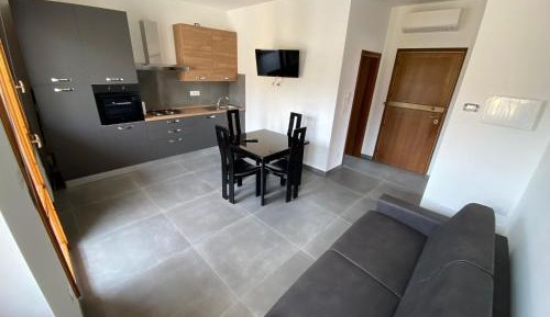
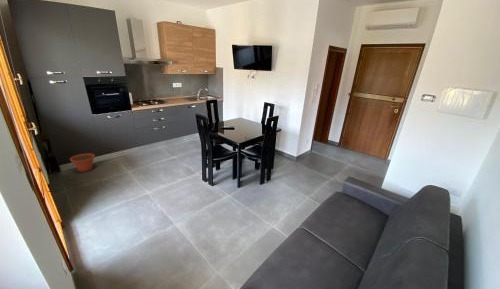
+ plant pot [69,152,96,173]
